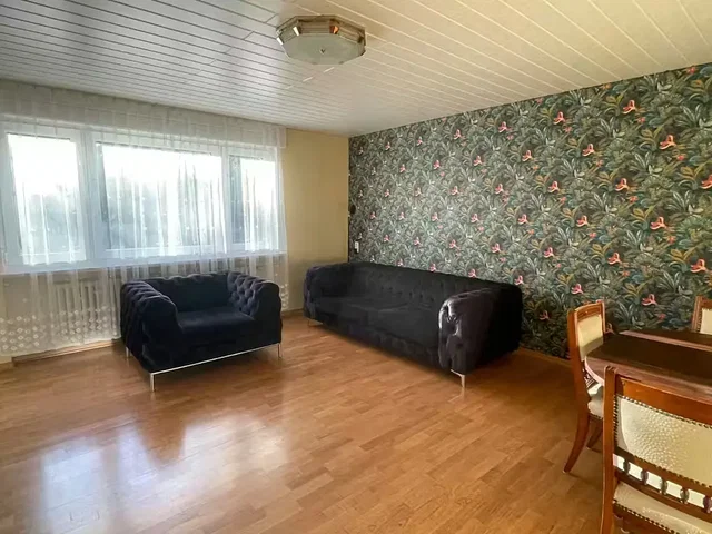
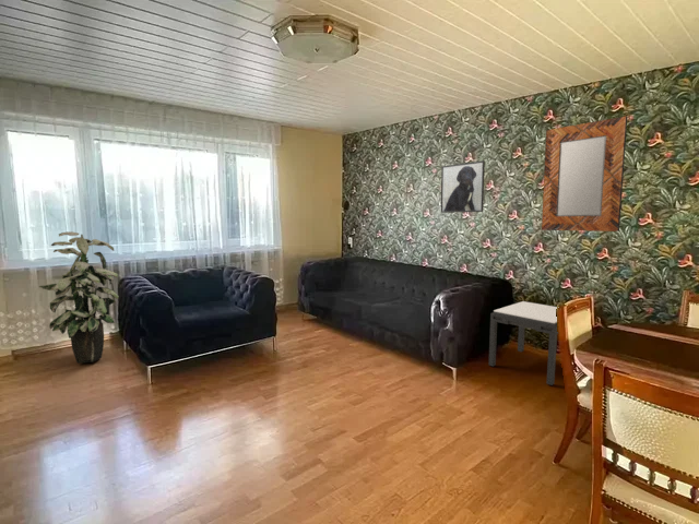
+ indoor plant [38,230,119,365]
+ home mirror [541,115,628,233]
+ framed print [440,159,486,214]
+ side table [488,300,559,386]
